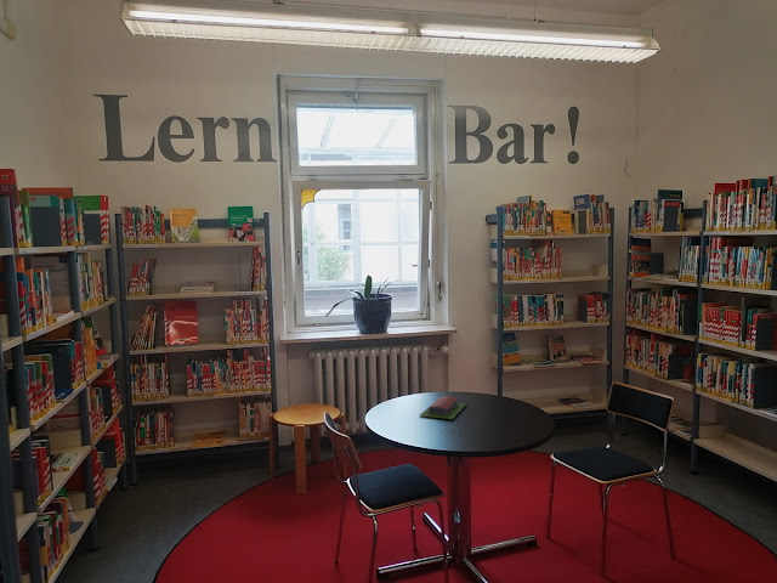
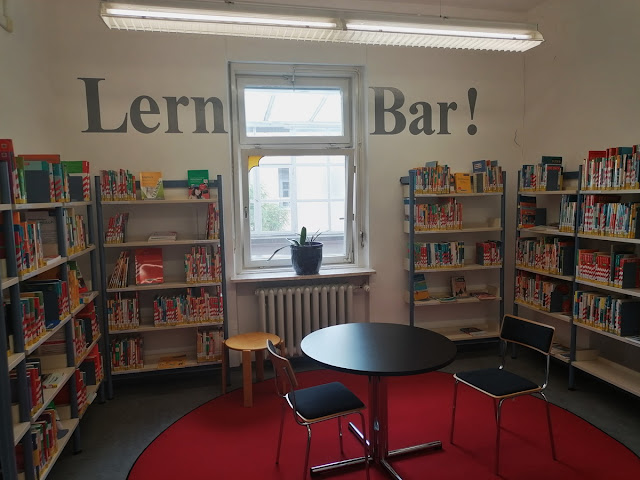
- architectural model [419,395,467,420]
